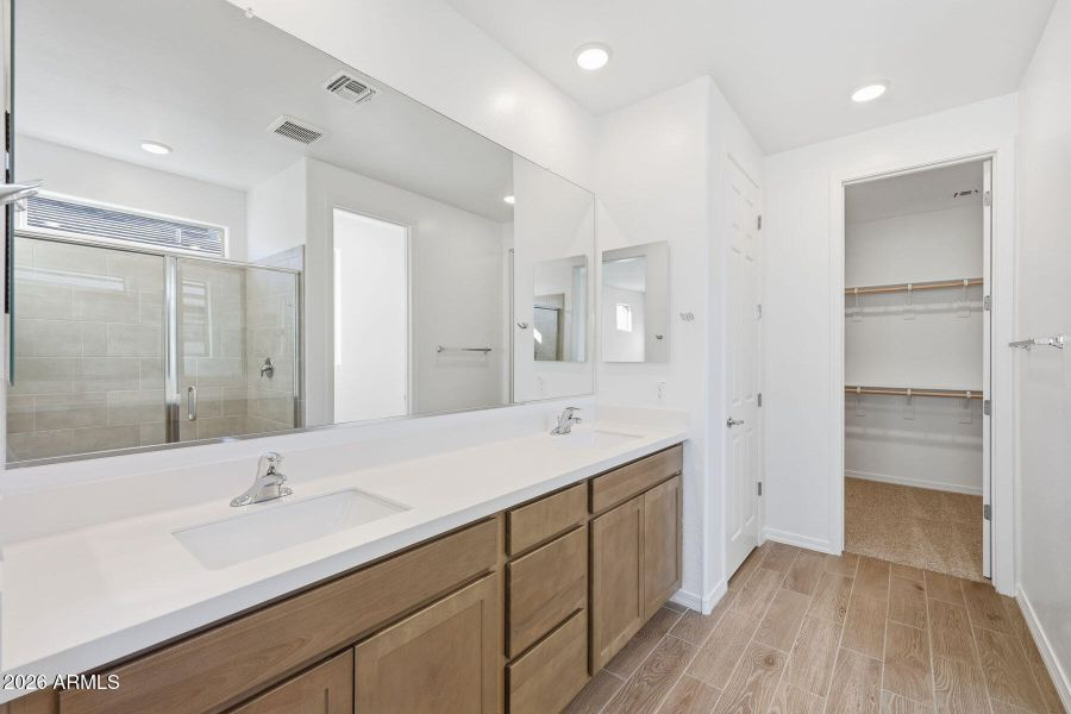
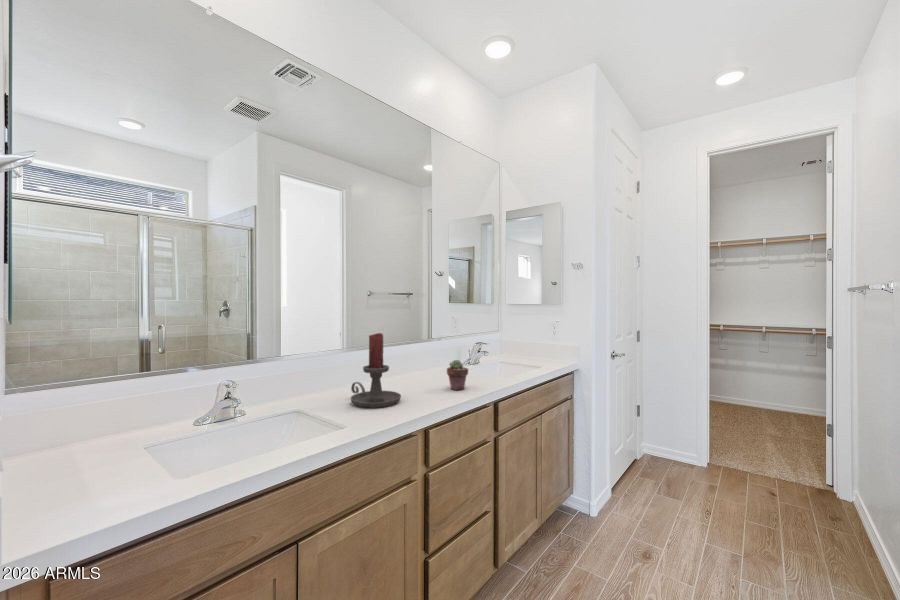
+ potted succulent [446,359,469,391]
+ candle holder [350,332,402,409]
